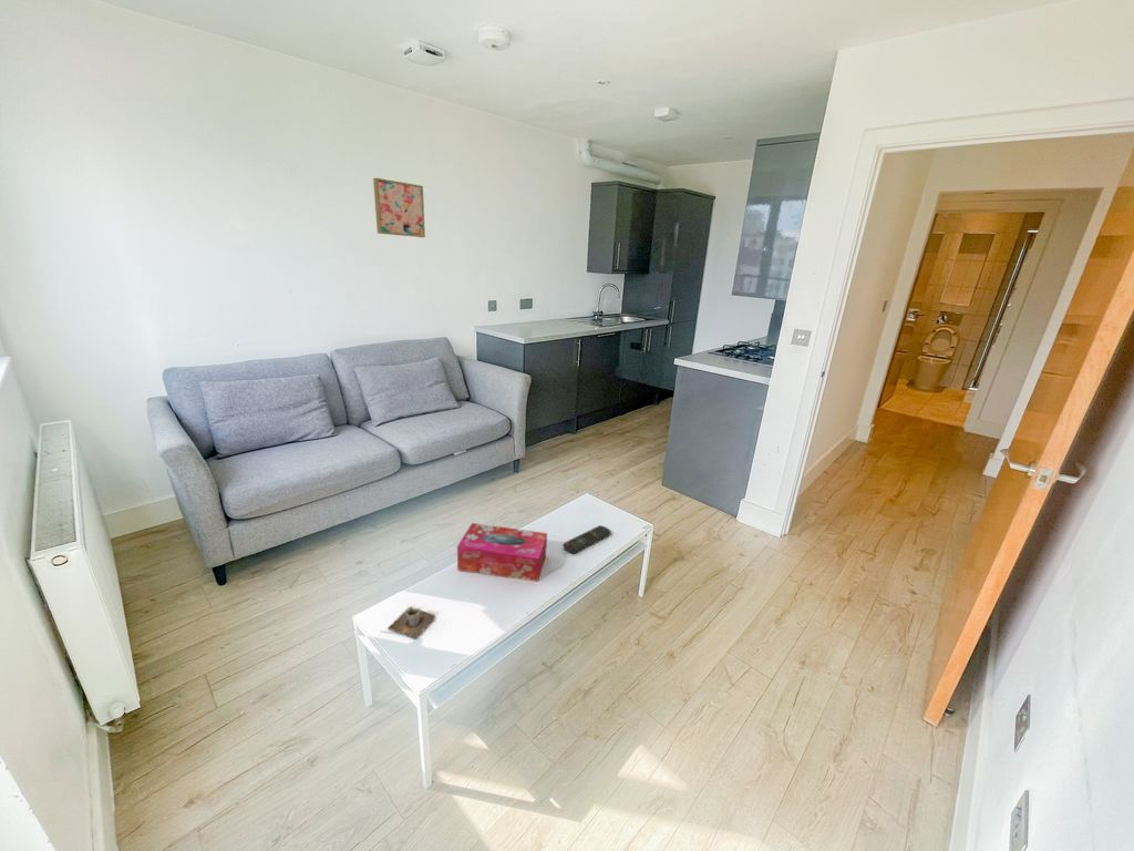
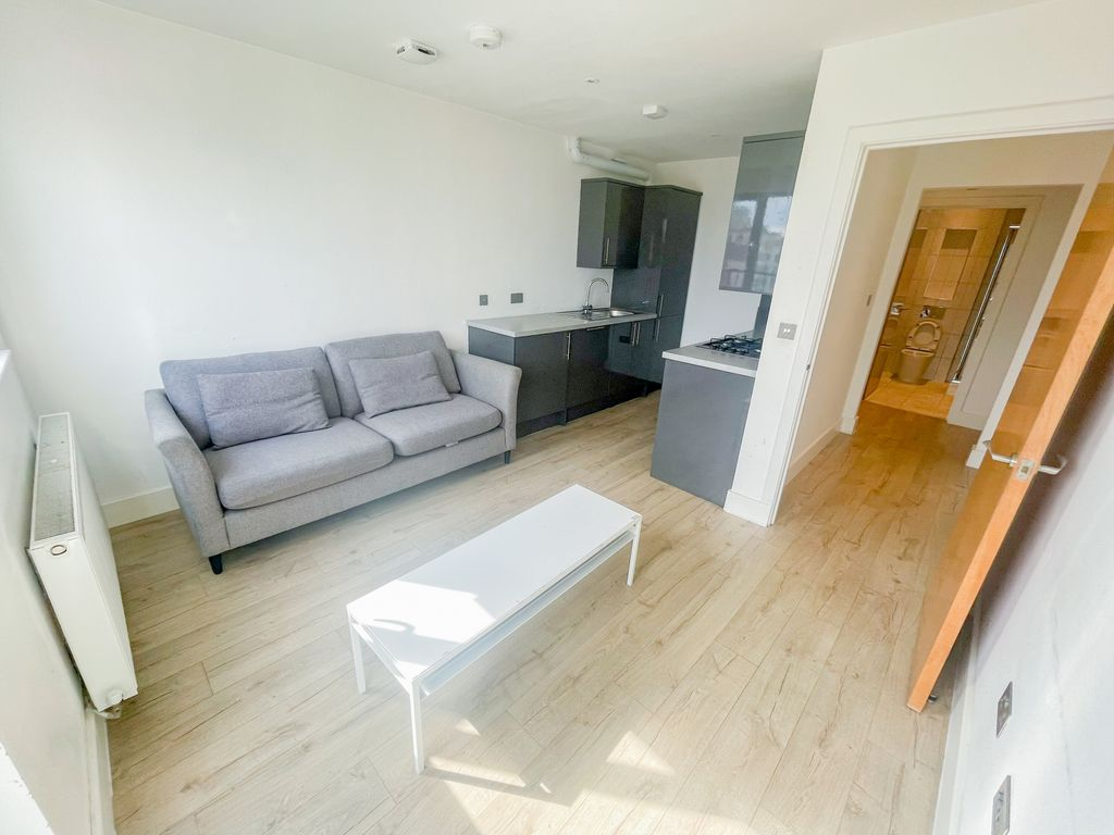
- cup [386,605,436,640]
- wall art [372,177,426,238]
- remote control [563,524,612,555]
- tissue box [456,522,548,583]
